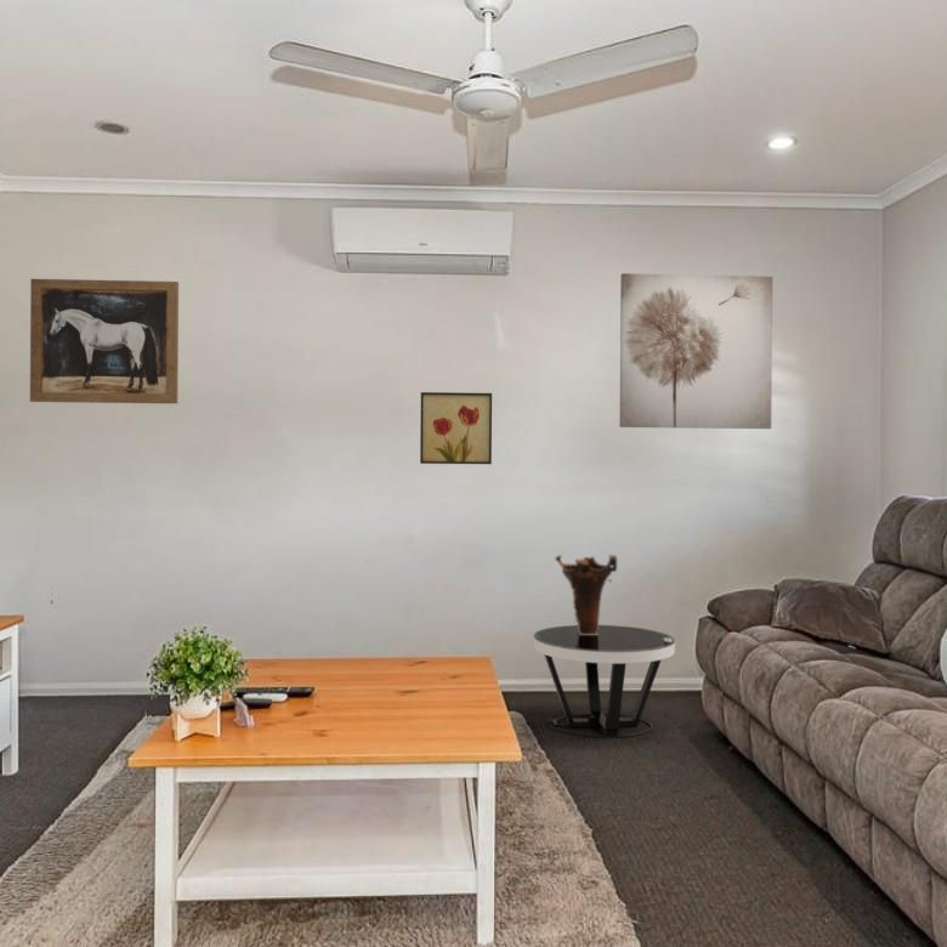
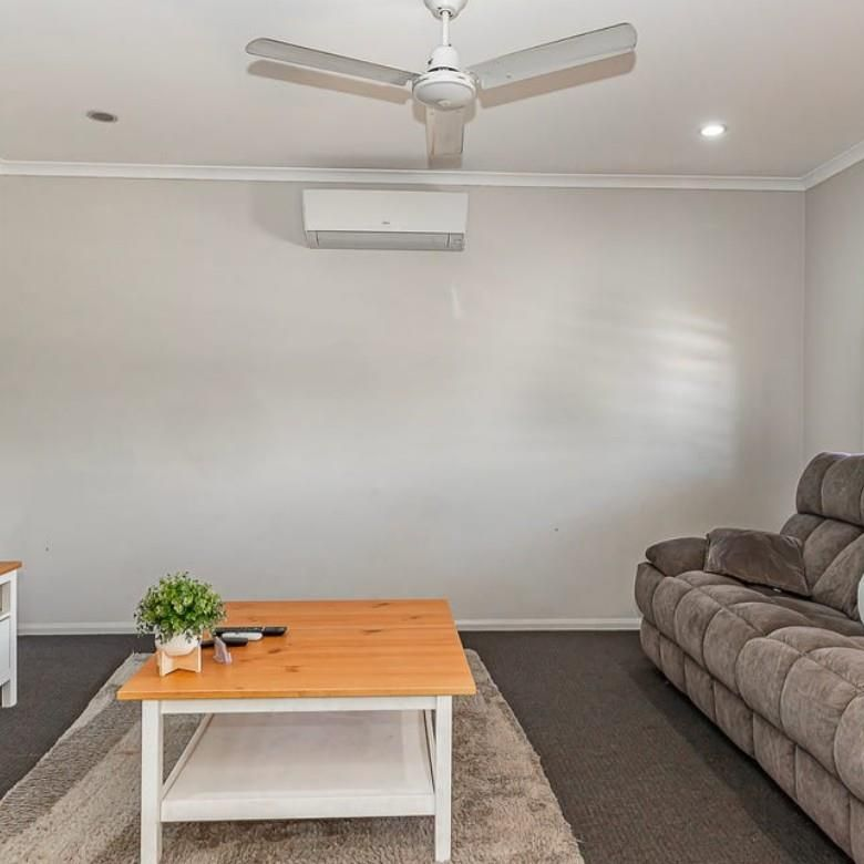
- side table [533,624,676,738]
- wall art [29,278,180,406]
- vase [554,554,618,635]
- wall art [618,272,773,430]
- wall art [419,391,493,465]
